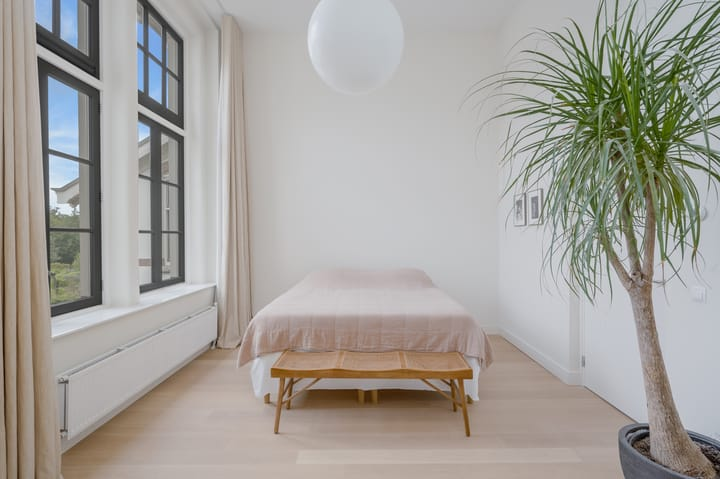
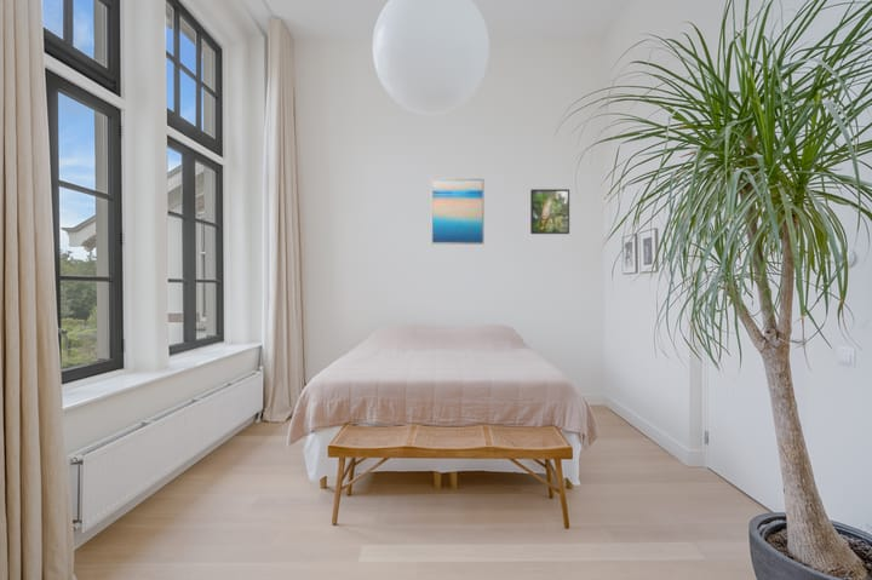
+ wall art [430,178,486,246]
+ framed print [529,188,570,235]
